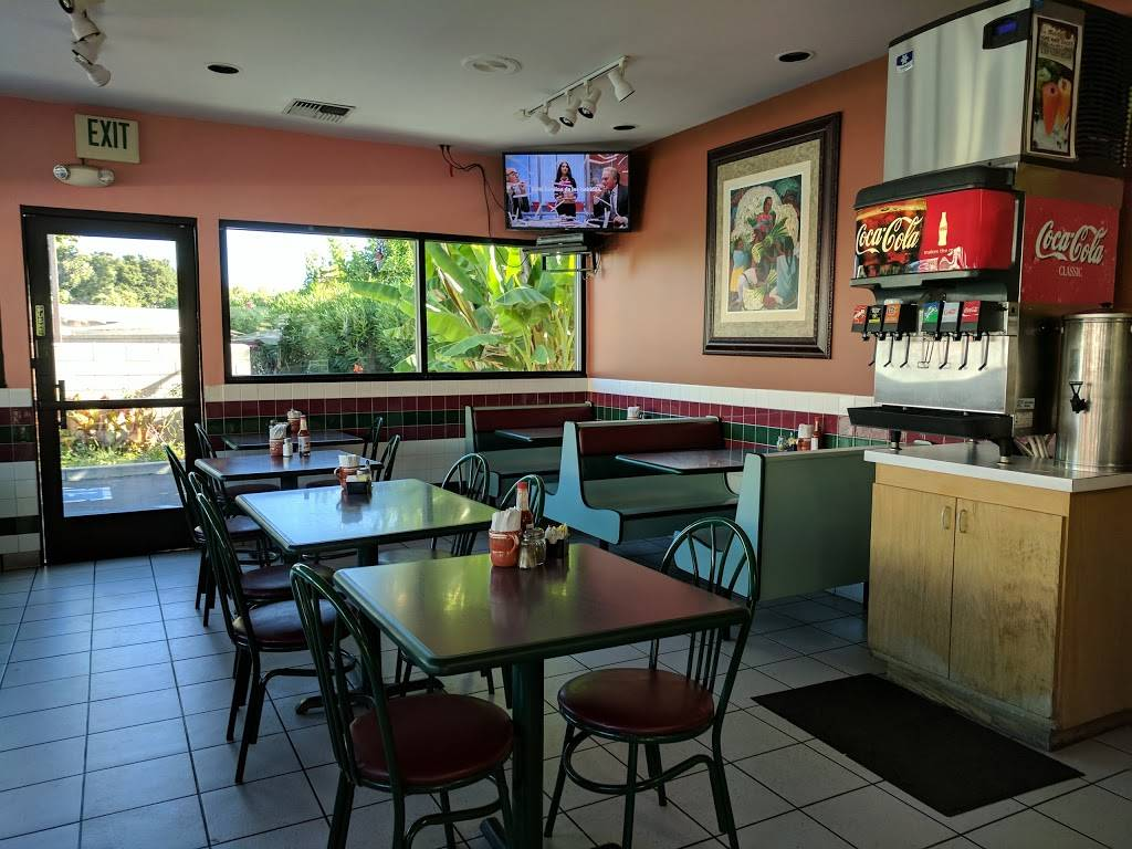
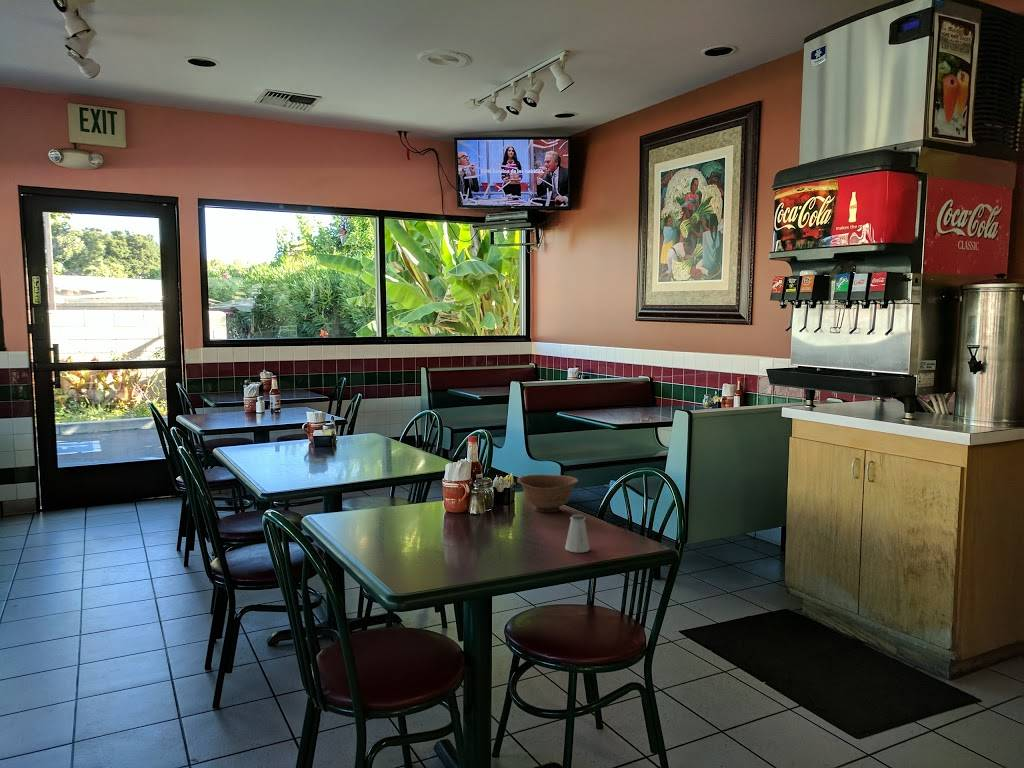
+ saltshaker [564,513,591,554]
+ bowl [516,474,580,513]
